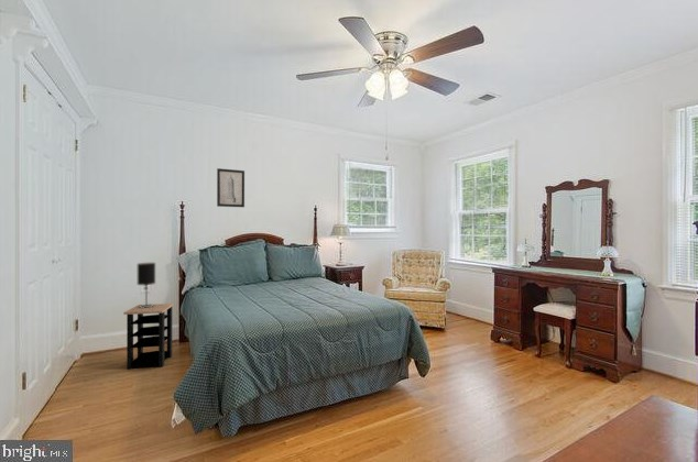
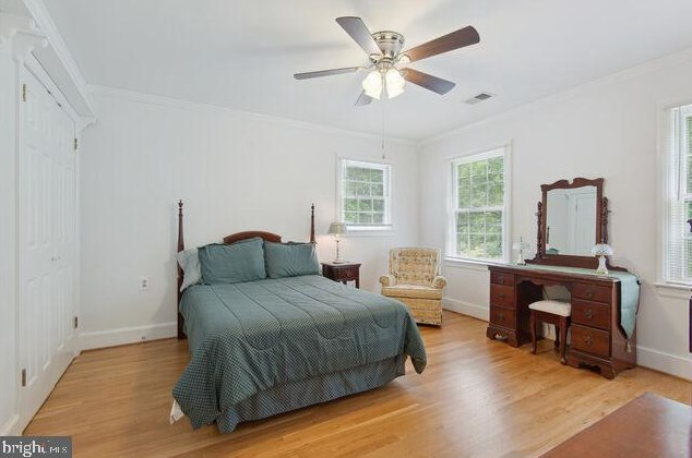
- side table [122,302,174,370]
- wall art [216,167,246,208]
- table lamp [137,262,156,308]
